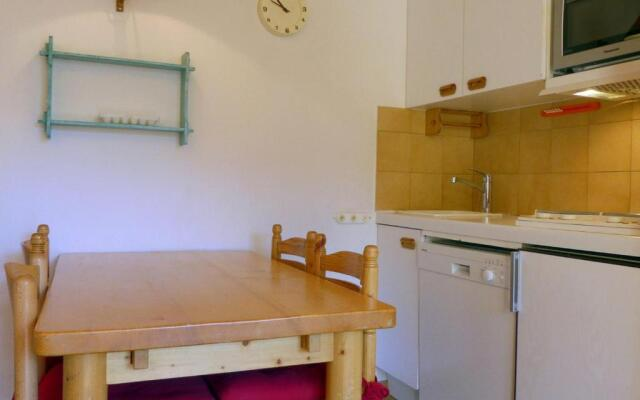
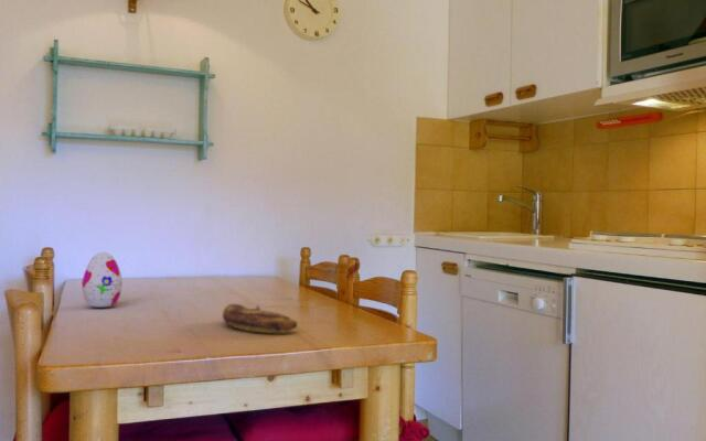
+ banana [222,303,298,334]
+ decorative egg [81,251,124,309]
